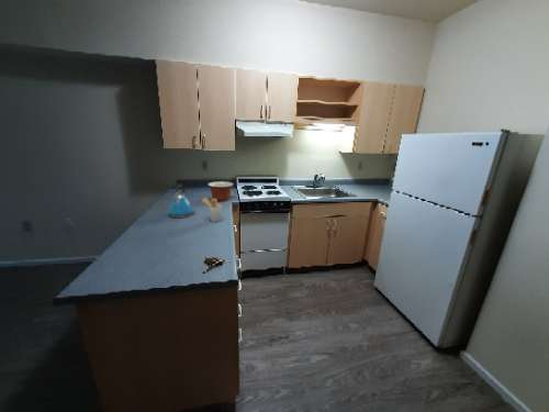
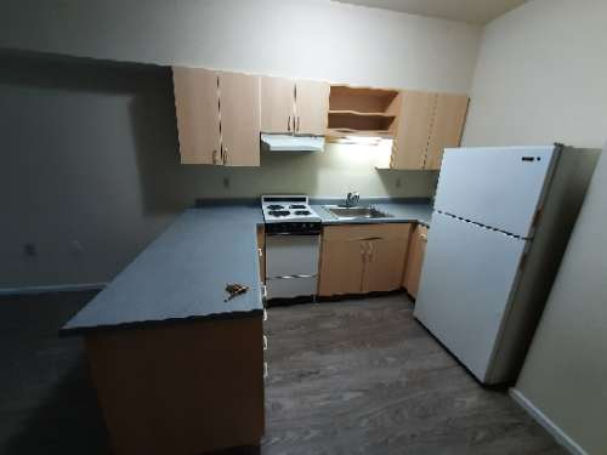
- utensil holder [201,197,223,223]
- mixing bowl [208,180,235,202]
- kettle [167,183,194,219]
